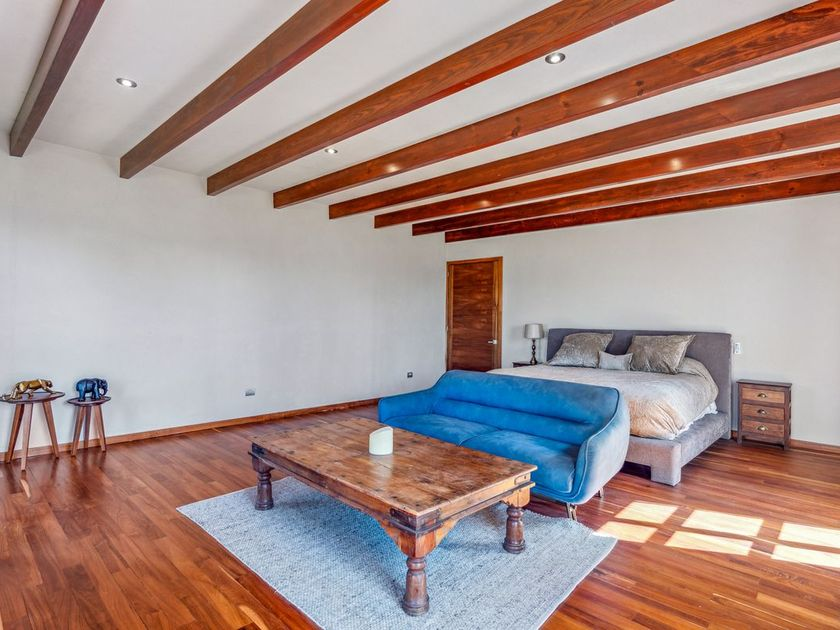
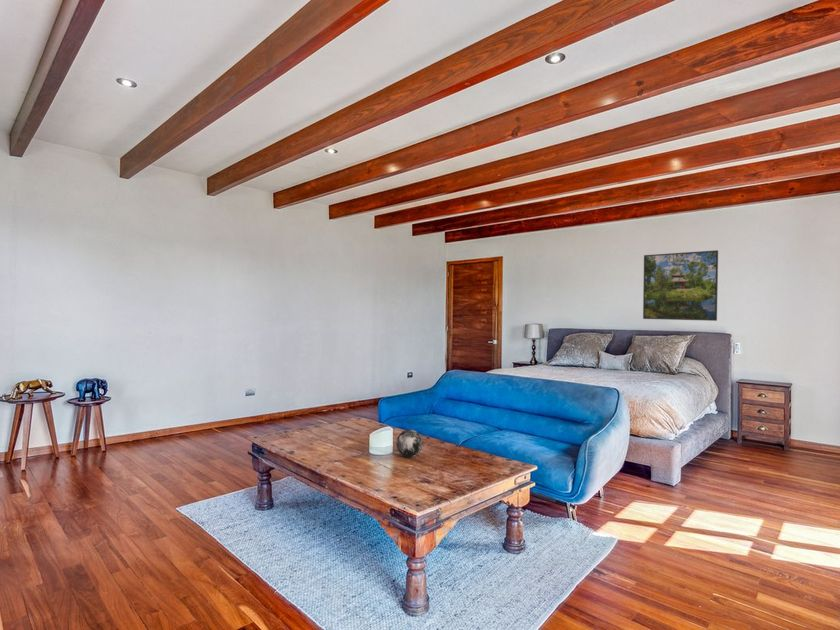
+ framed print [642,249,719,322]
+ decorative orb [395,429,424,458]
